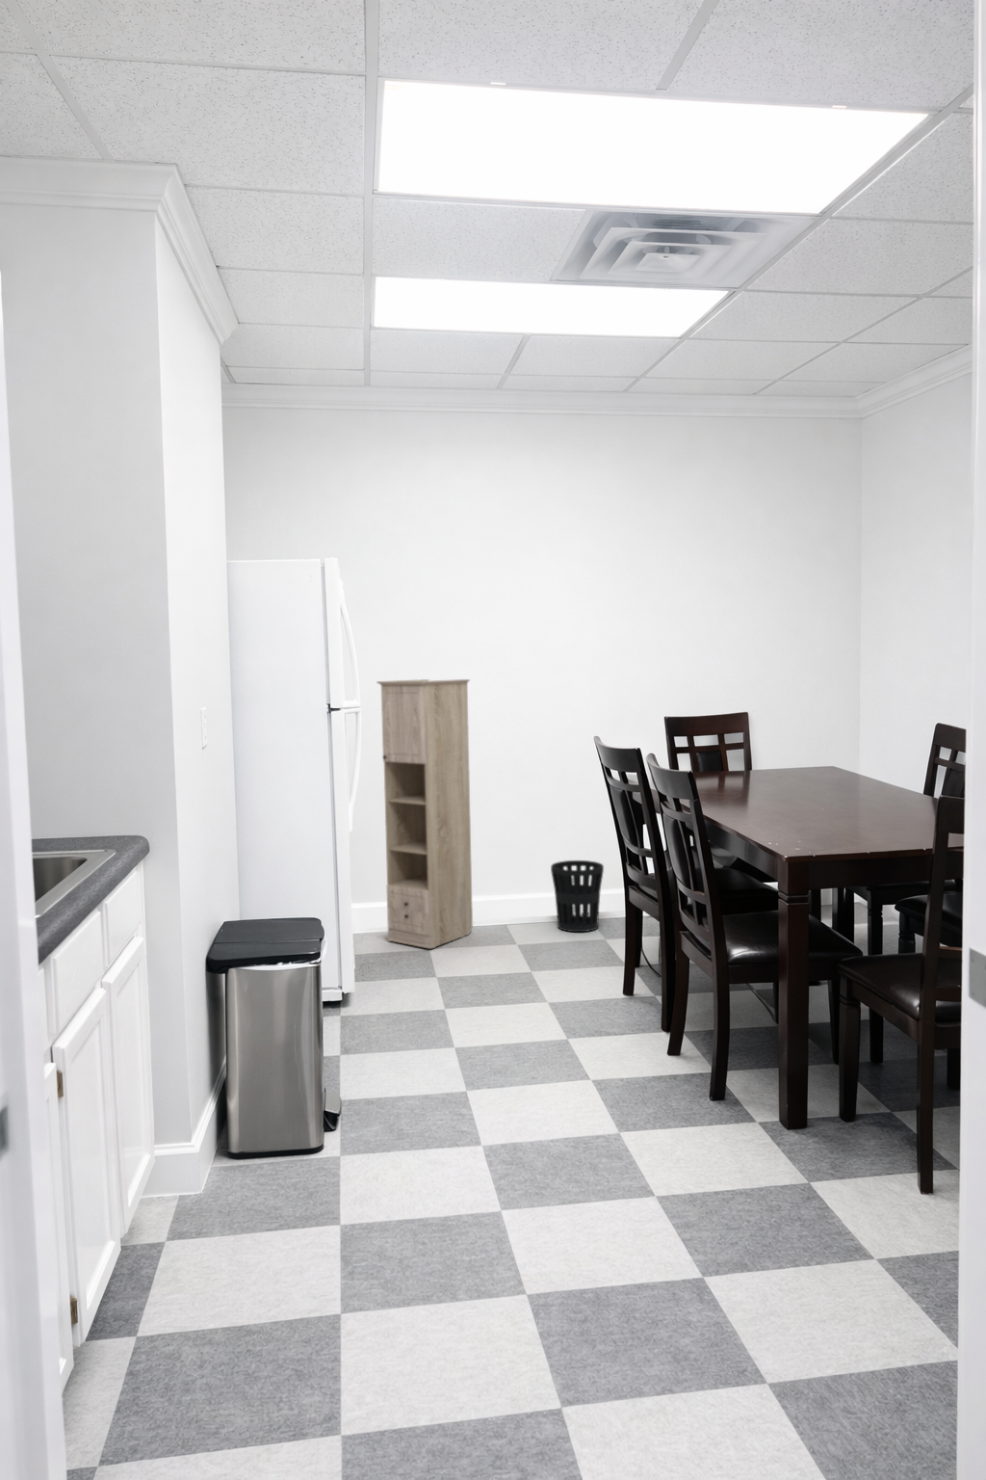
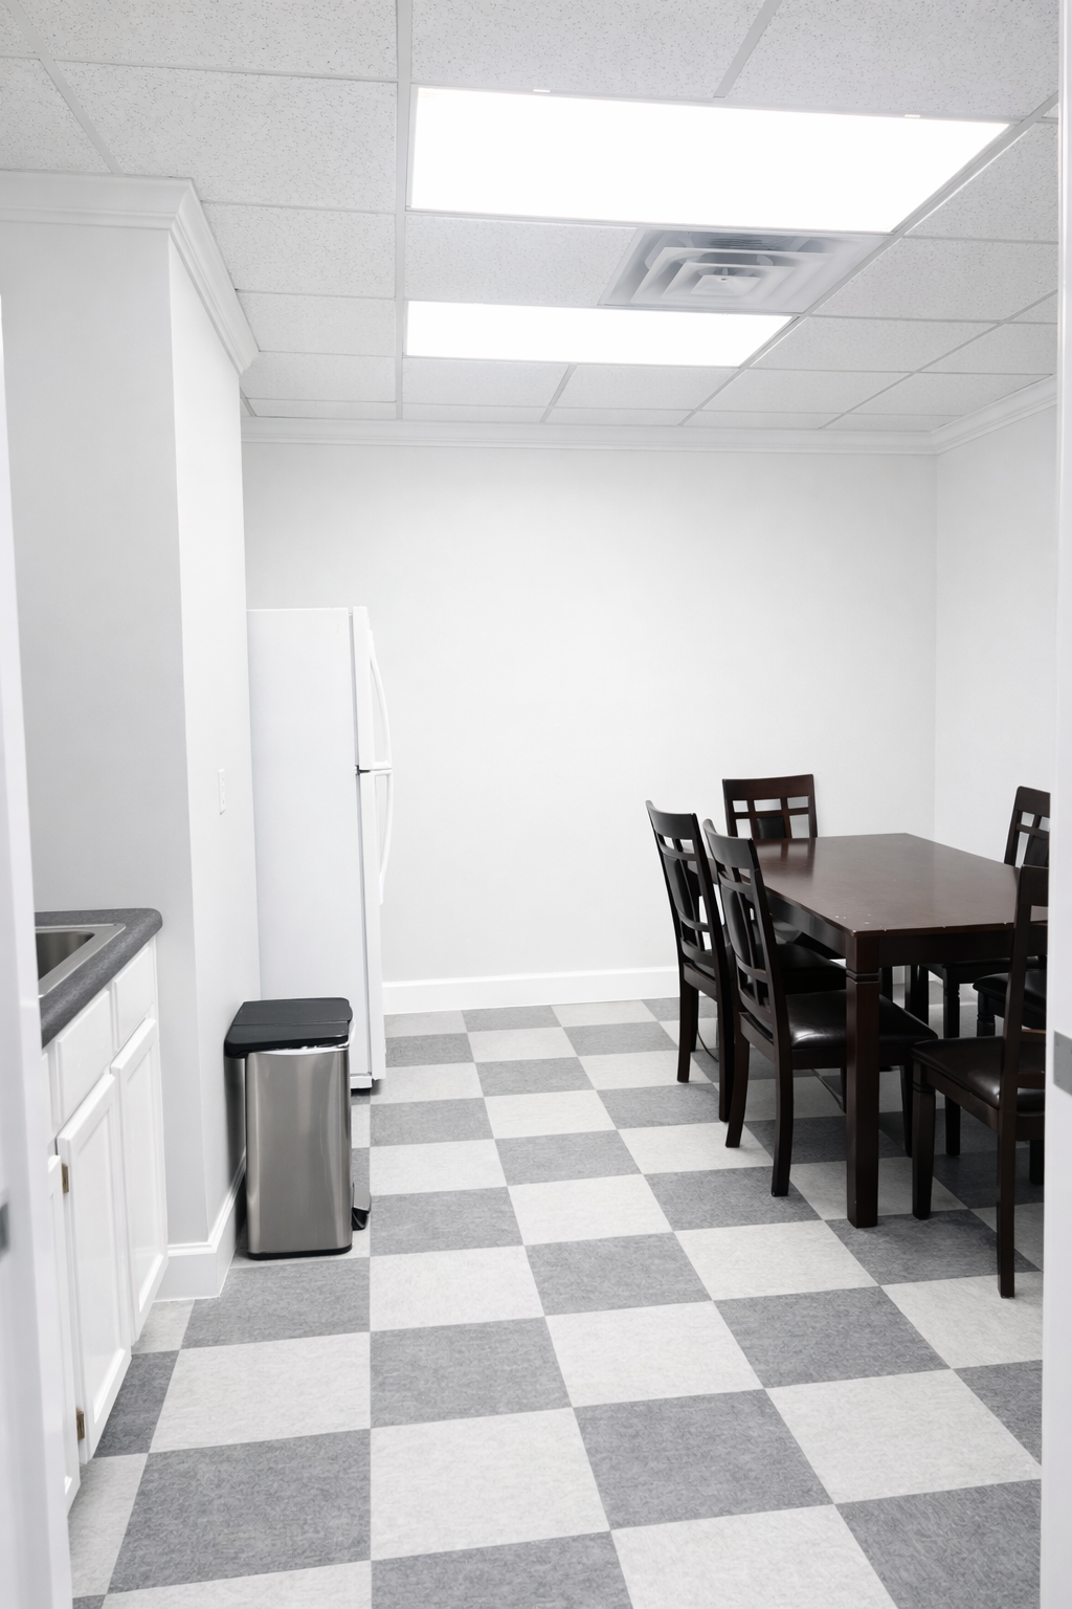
- storage cabinet [375,678,473,950]
- wastebasket [550,860,604,933]
